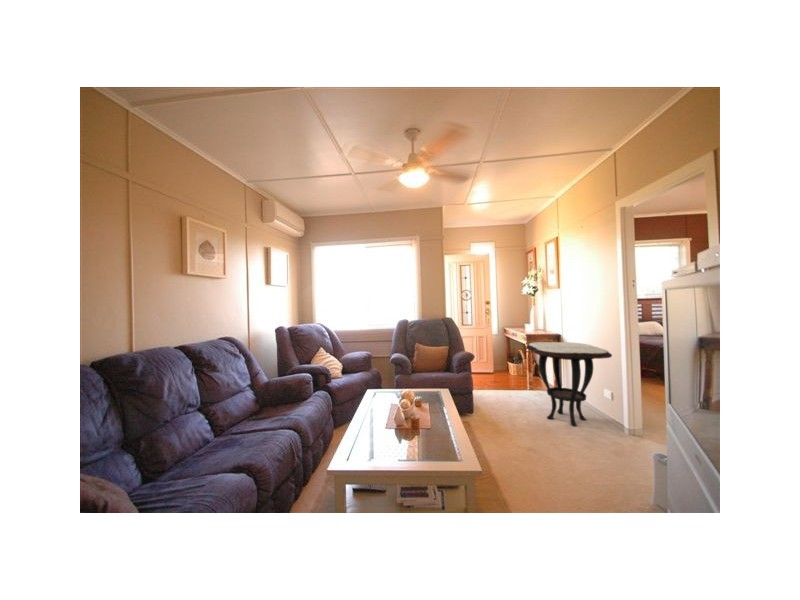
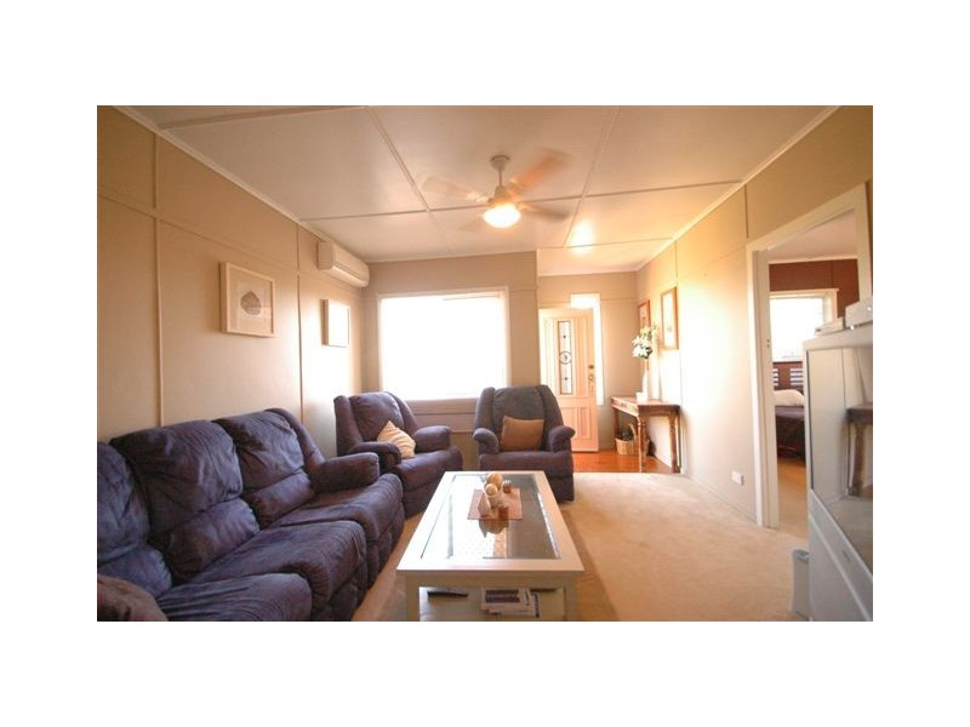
- side table [525,341,613,428]
